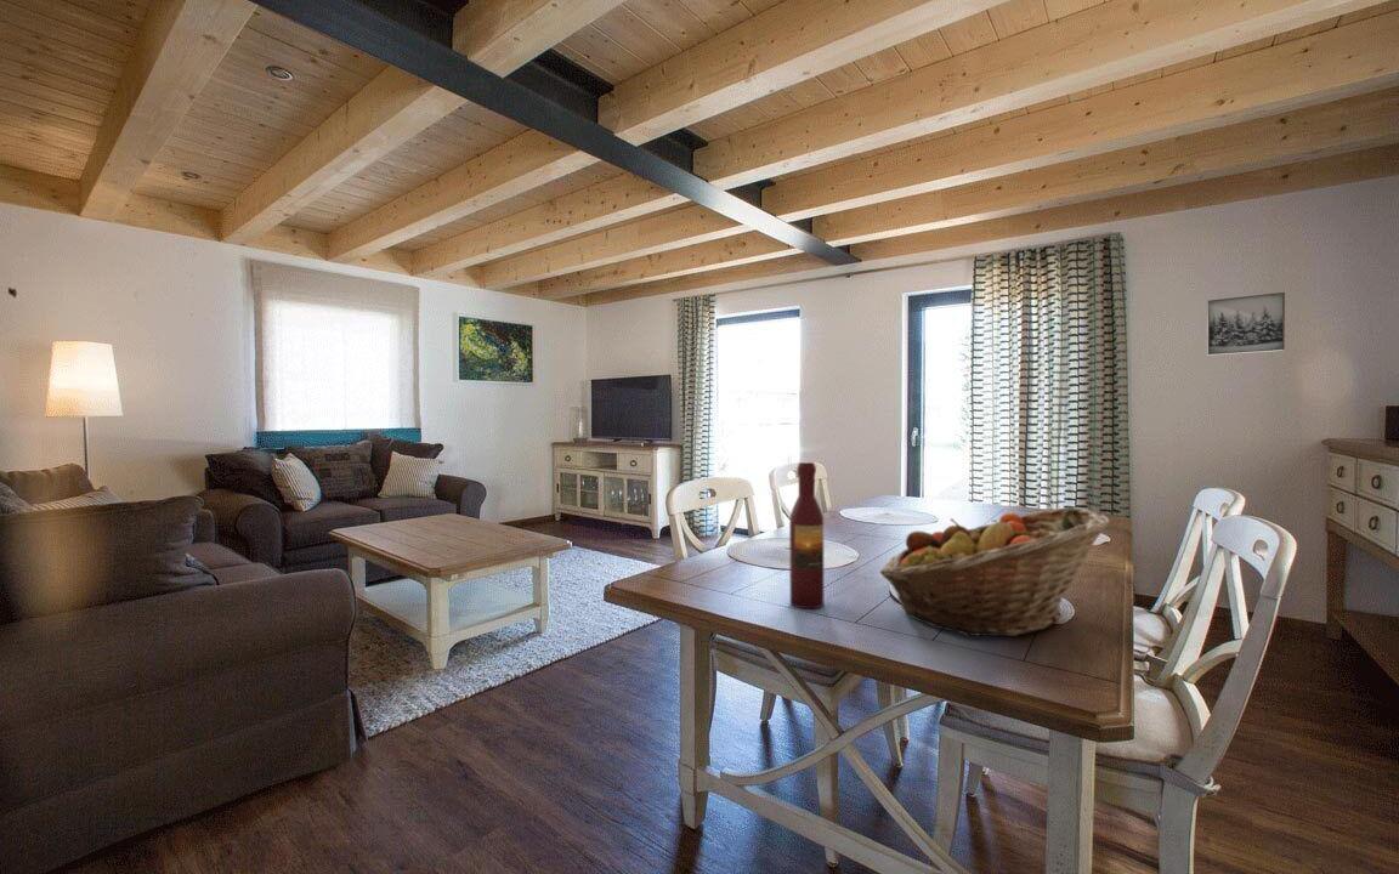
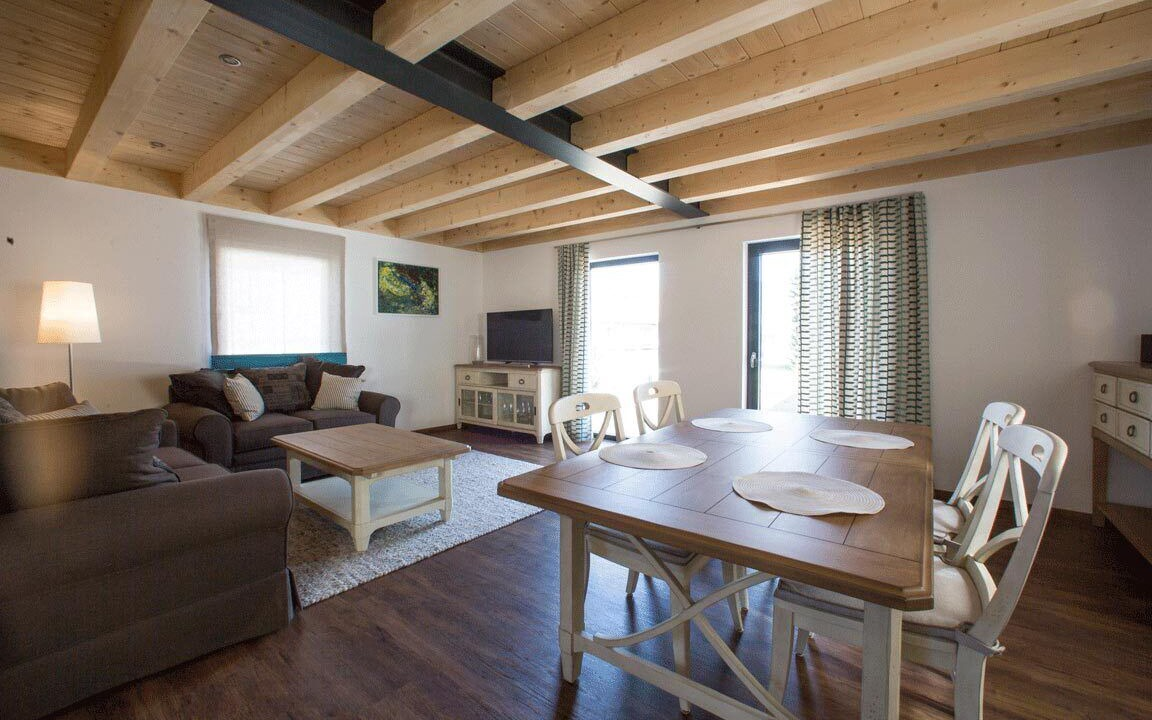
- fruit basket [878,505,1112,637]
- wine bottle [788,461,825,609]
- wall art [1206,291,1286,357]
